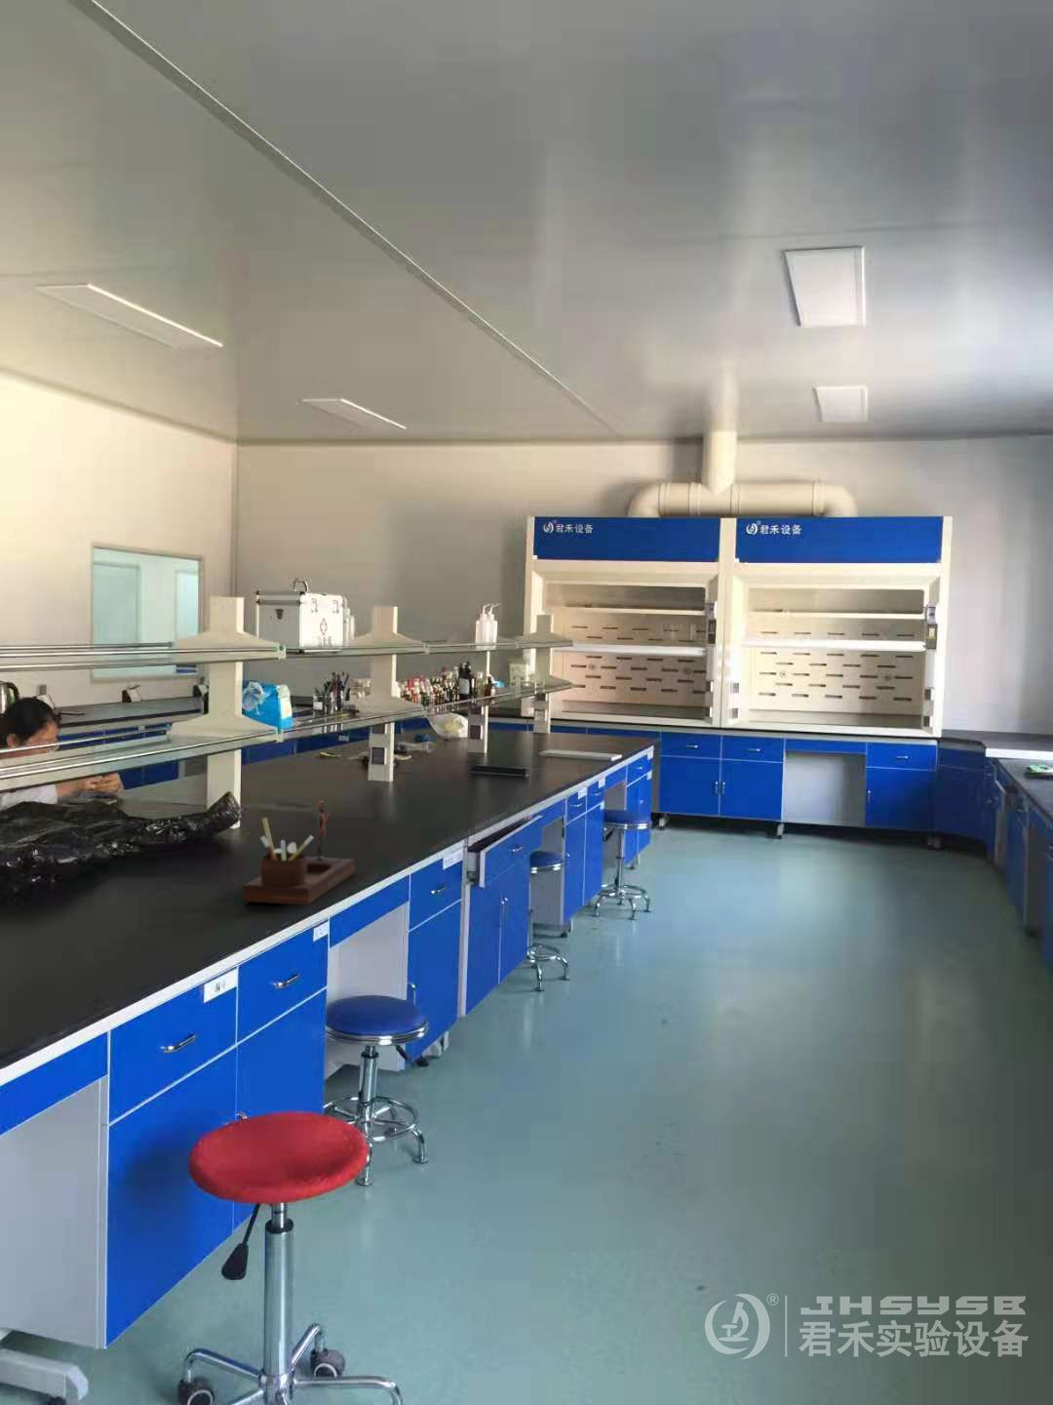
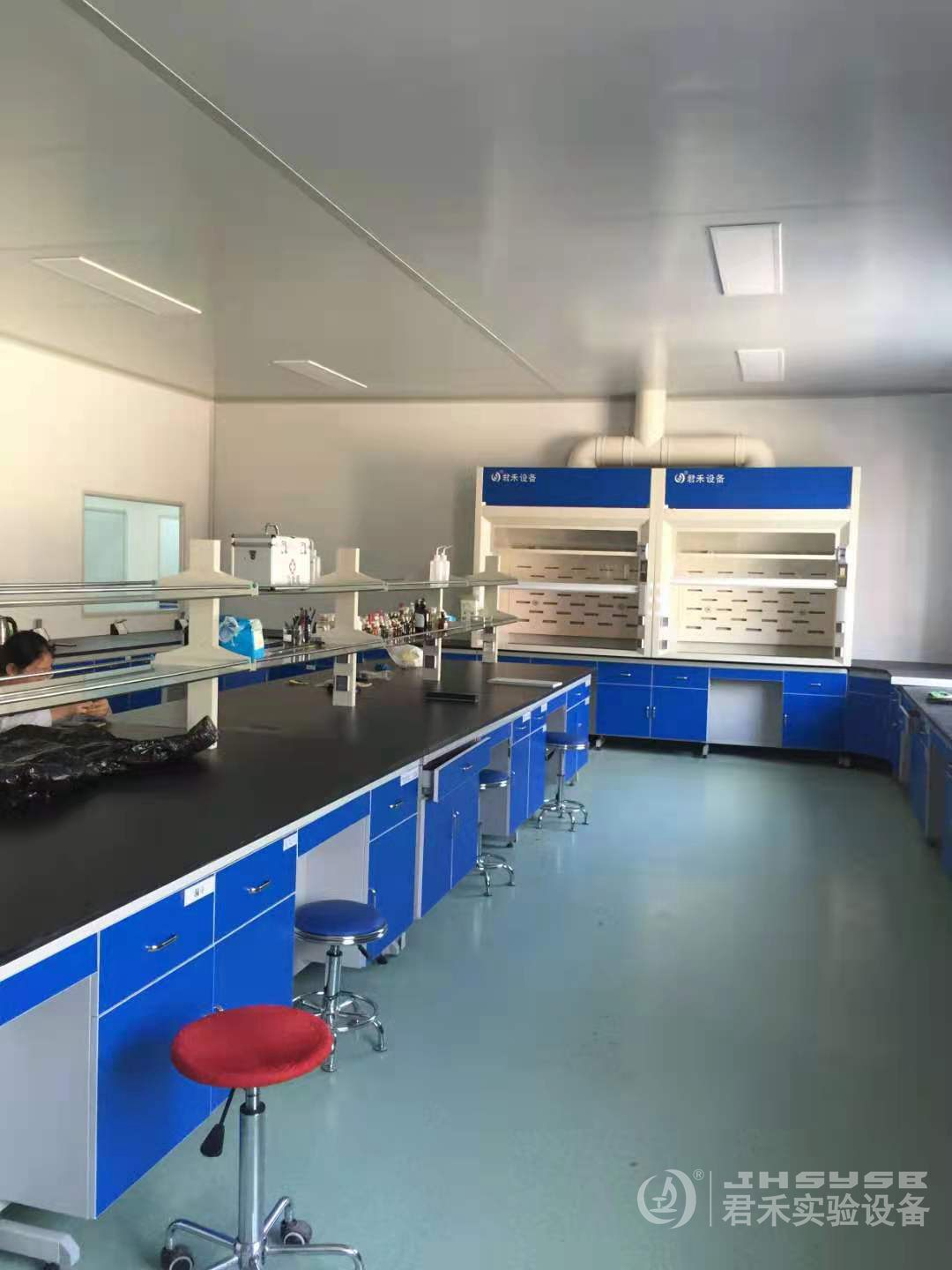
- desk organizer [242,800,356,906]
